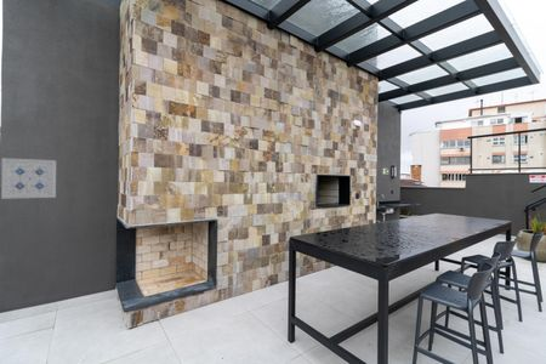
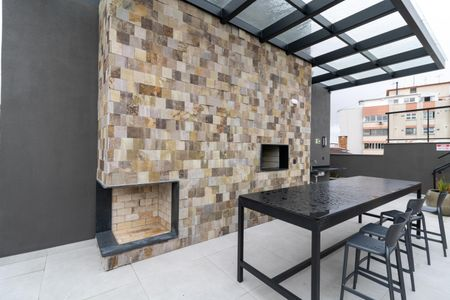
- wall art [0,157,57,200]
